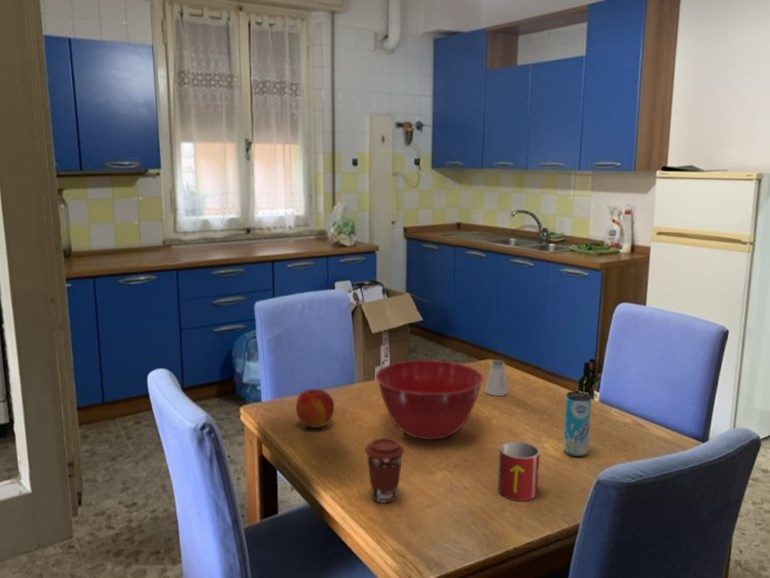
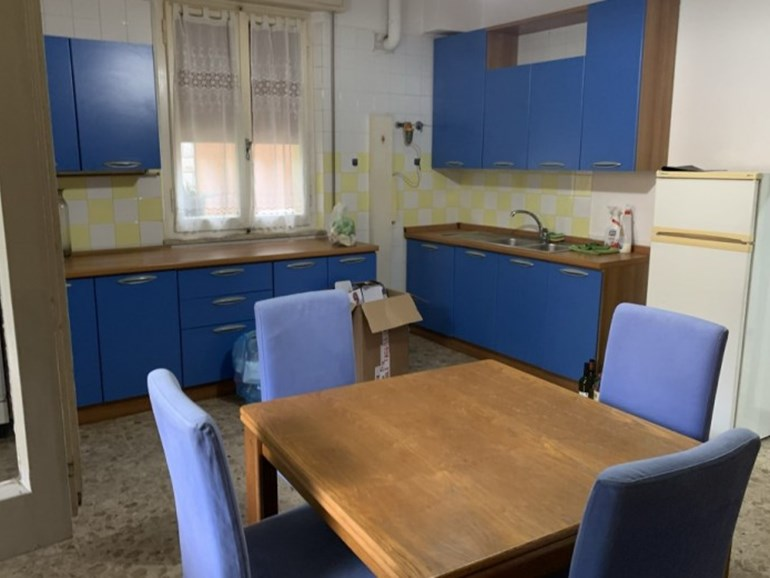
- apple [295,388,335,428]
- mixing bowl [375,359,484,441]
- mug [497,441,541,502]
- coffee cup [364,437,406,504]
- saltshaker [484,359,509,397]
- beverage can [562,390,593,458]
